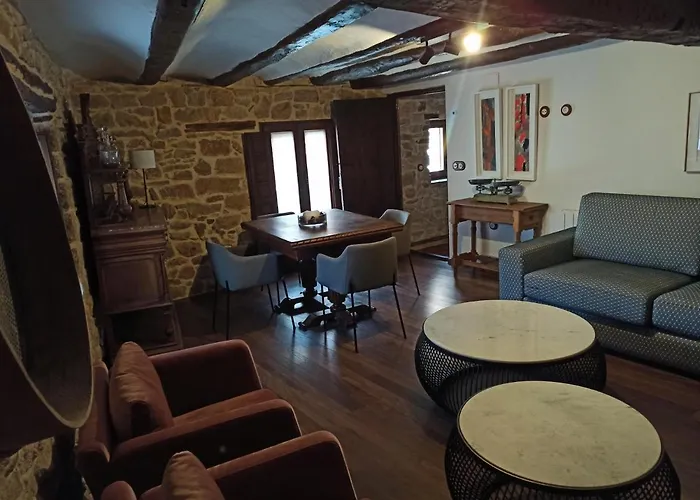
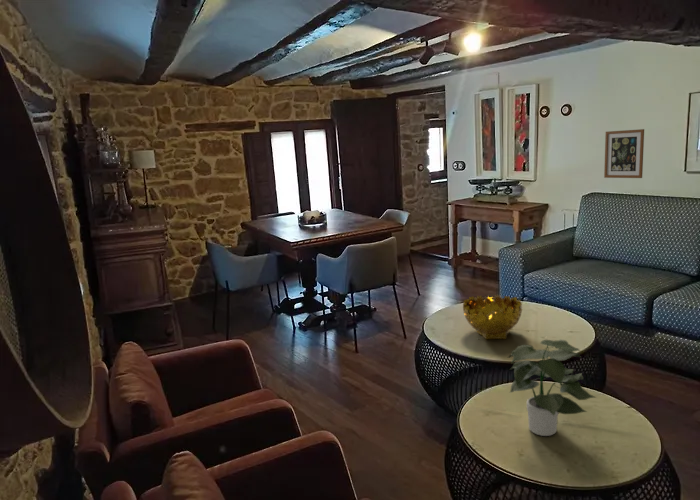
+ potted plant [507,339,598,437]
+ decorative bowl [462,293,523,340]
+ wall art [603,128,645,179]
